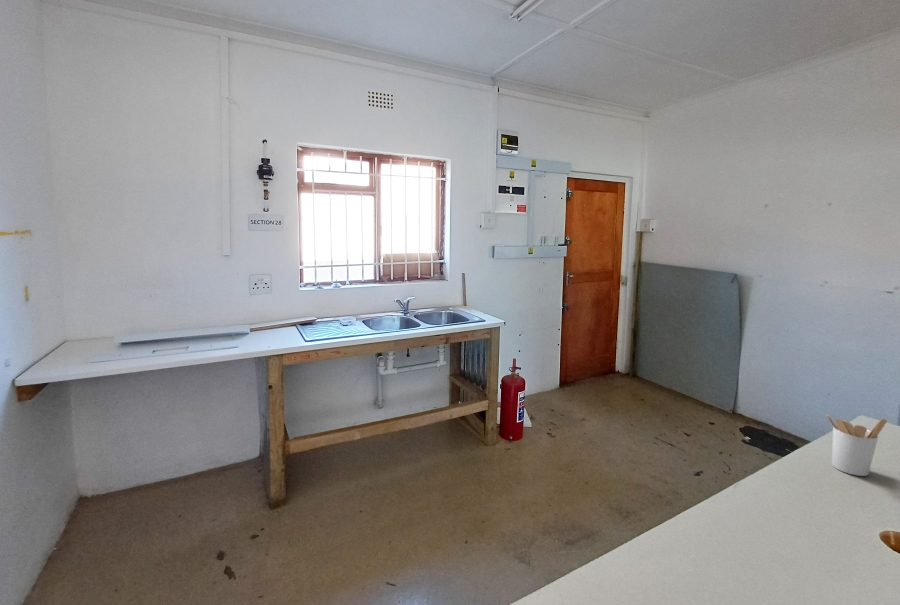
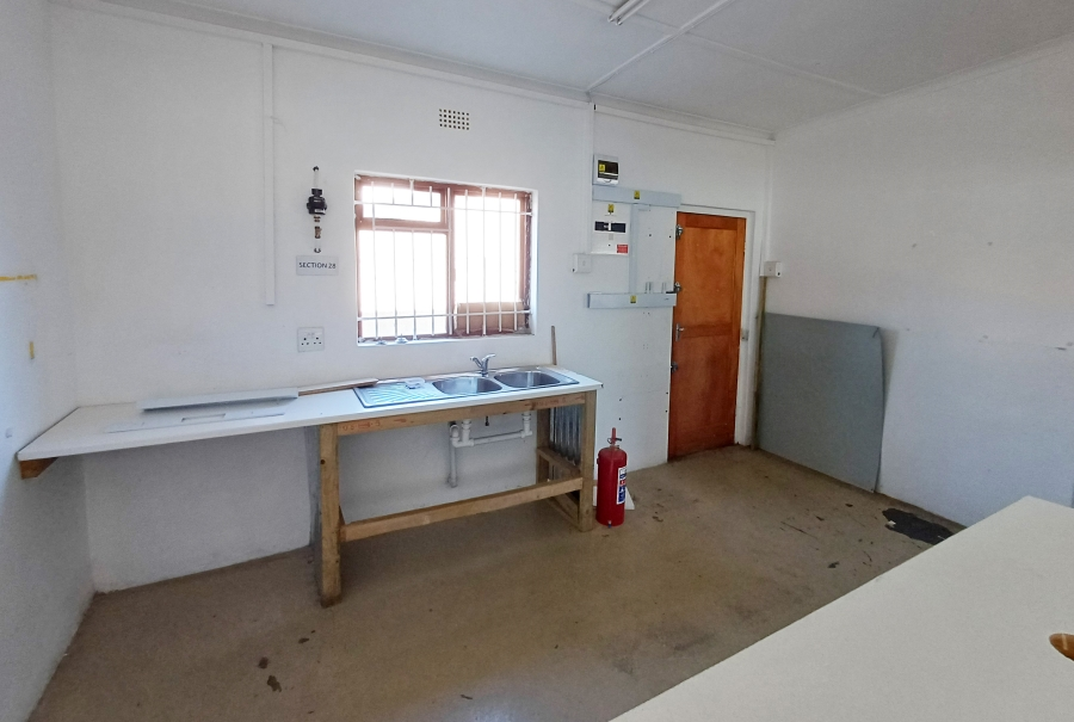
- utensil holder [825,412,888,477]
